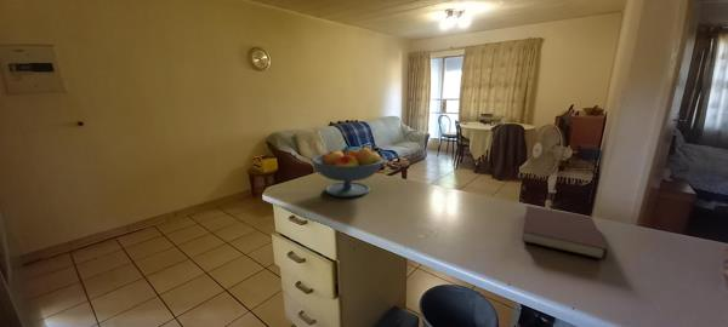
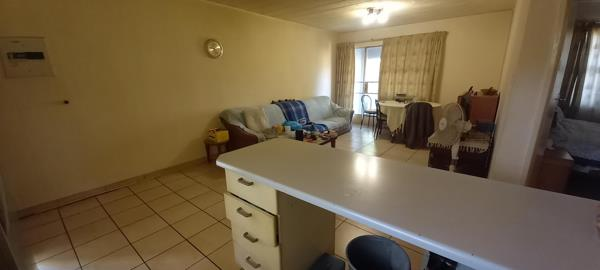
- fruit bowl [311,147,385,199]
- notebook [522,205,608,260]
